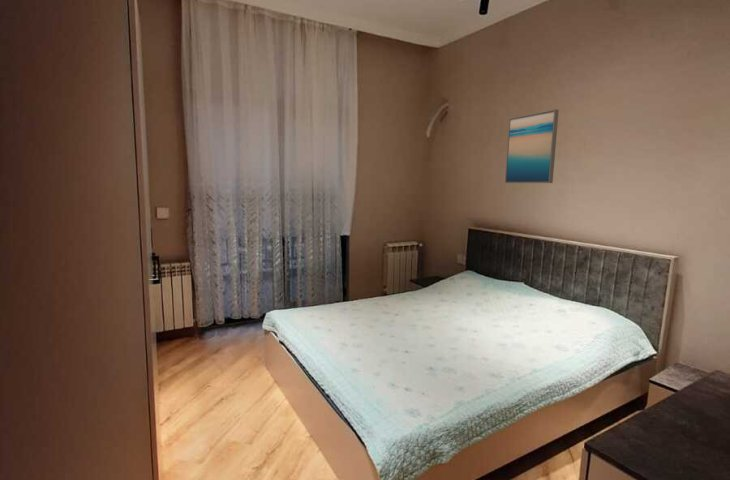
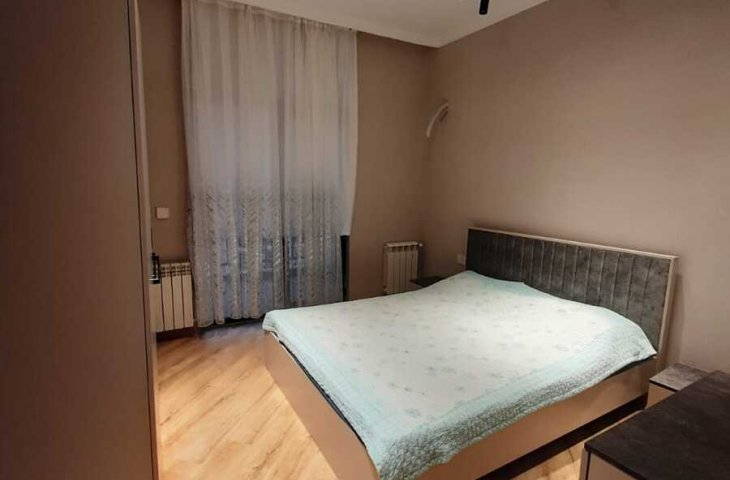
- wall art [504,108,560,184]
